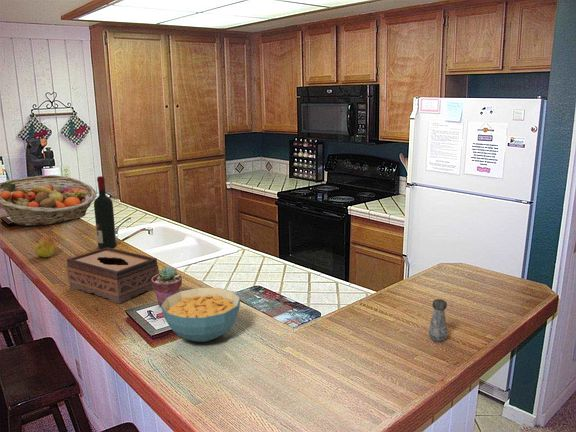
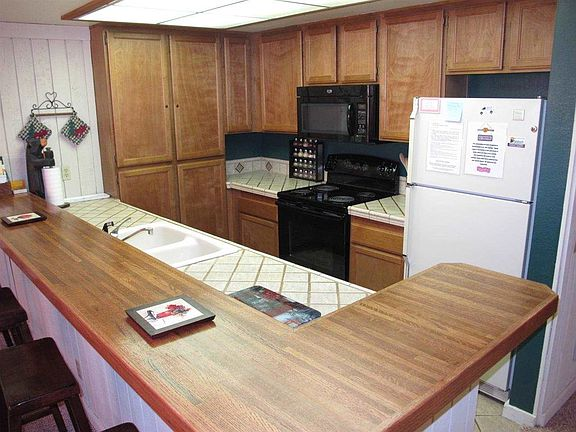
- salt shaker [428,298,448,343]
- alcohol [93,175,118,249]
- tissue box [65,247,160,305]
- fruit basket [0,174,98,227]
- cereal bowl [160,287,241,343]
- apple [33,236,57,258]
- potted succulent [151,266,183,308]
